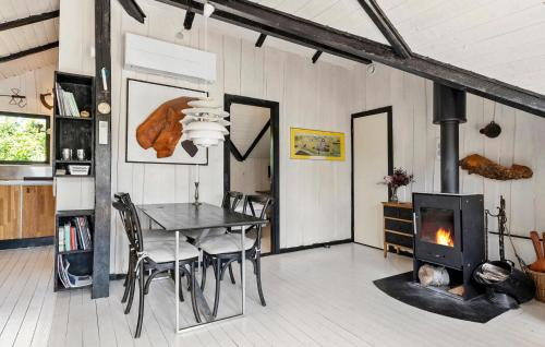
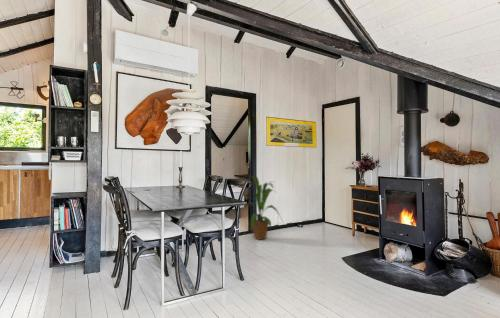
+ house plant [240,175,284,241]
